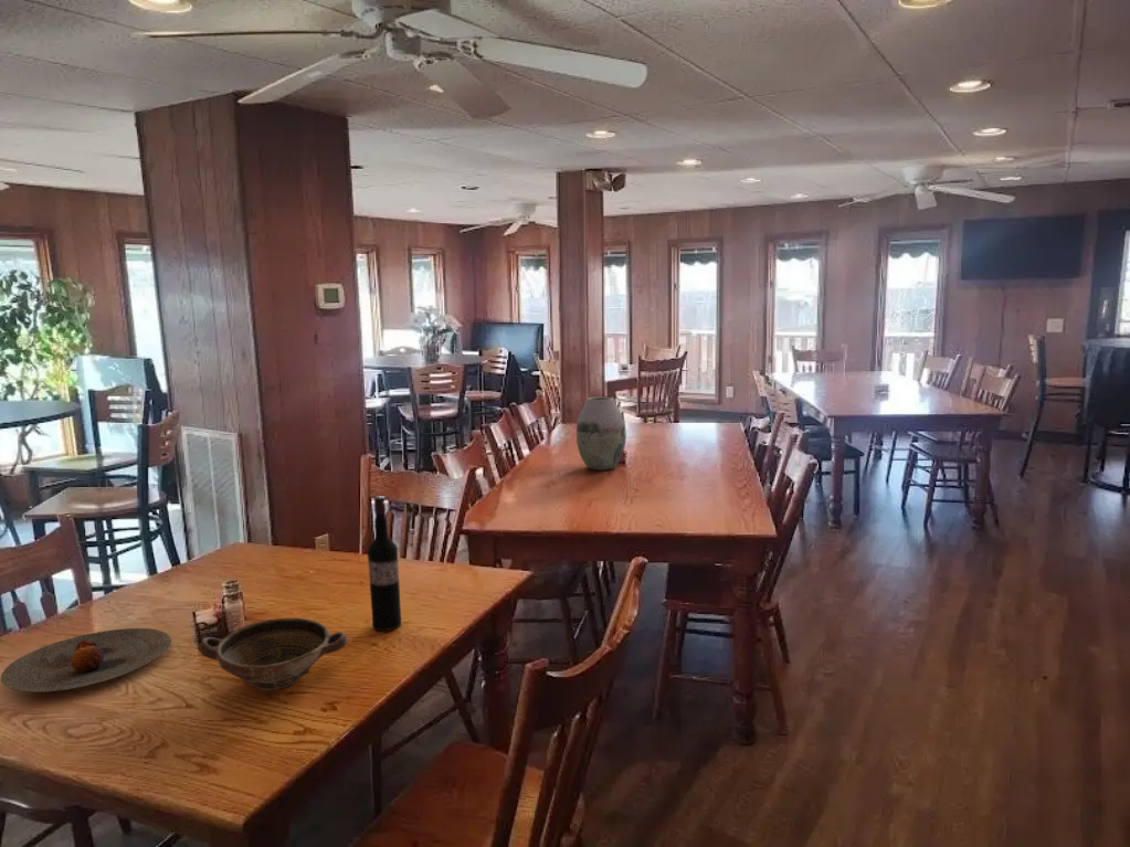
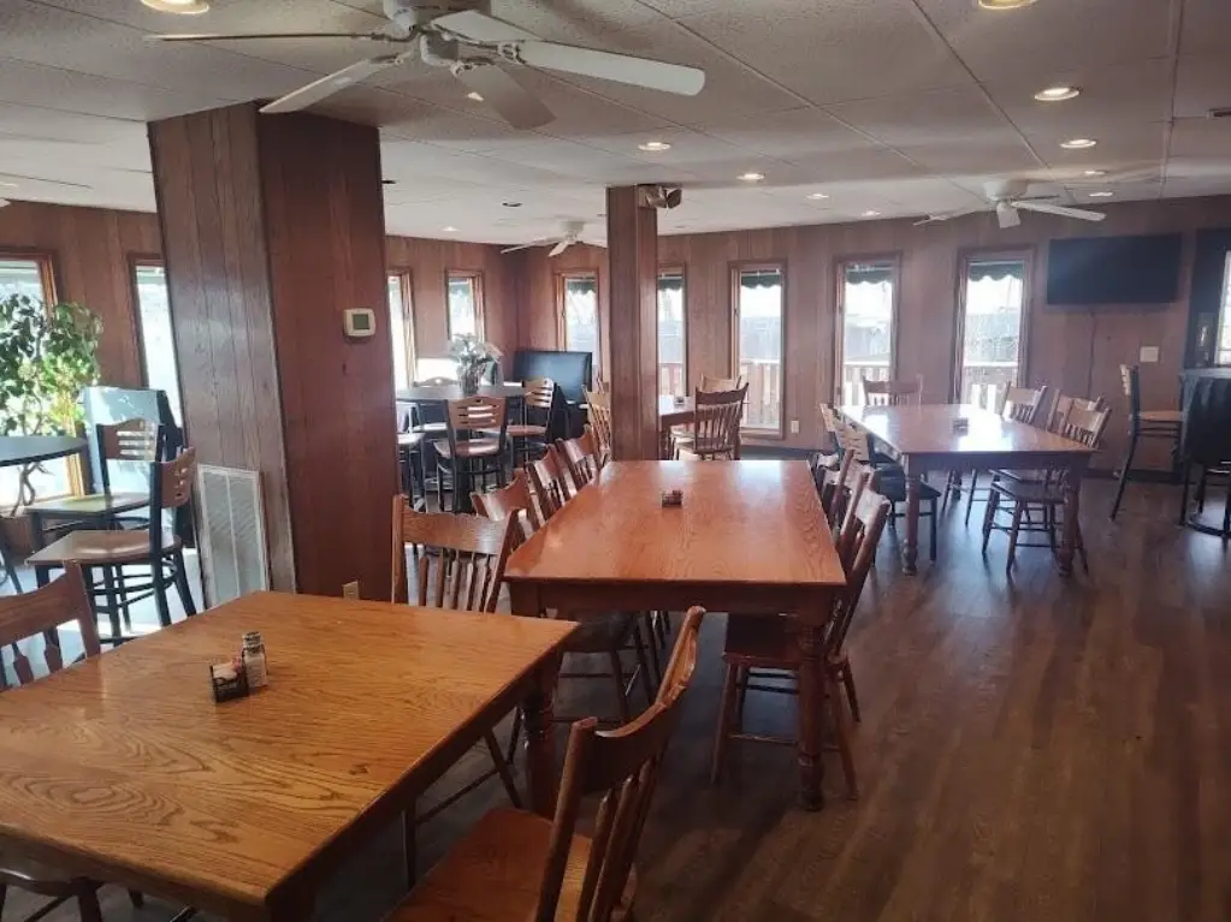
- bowl [197,617,349,691]
- wine bottle [367,495,402,632]
- vase [575,395,627,472]
- plate [0,627,172,694]
